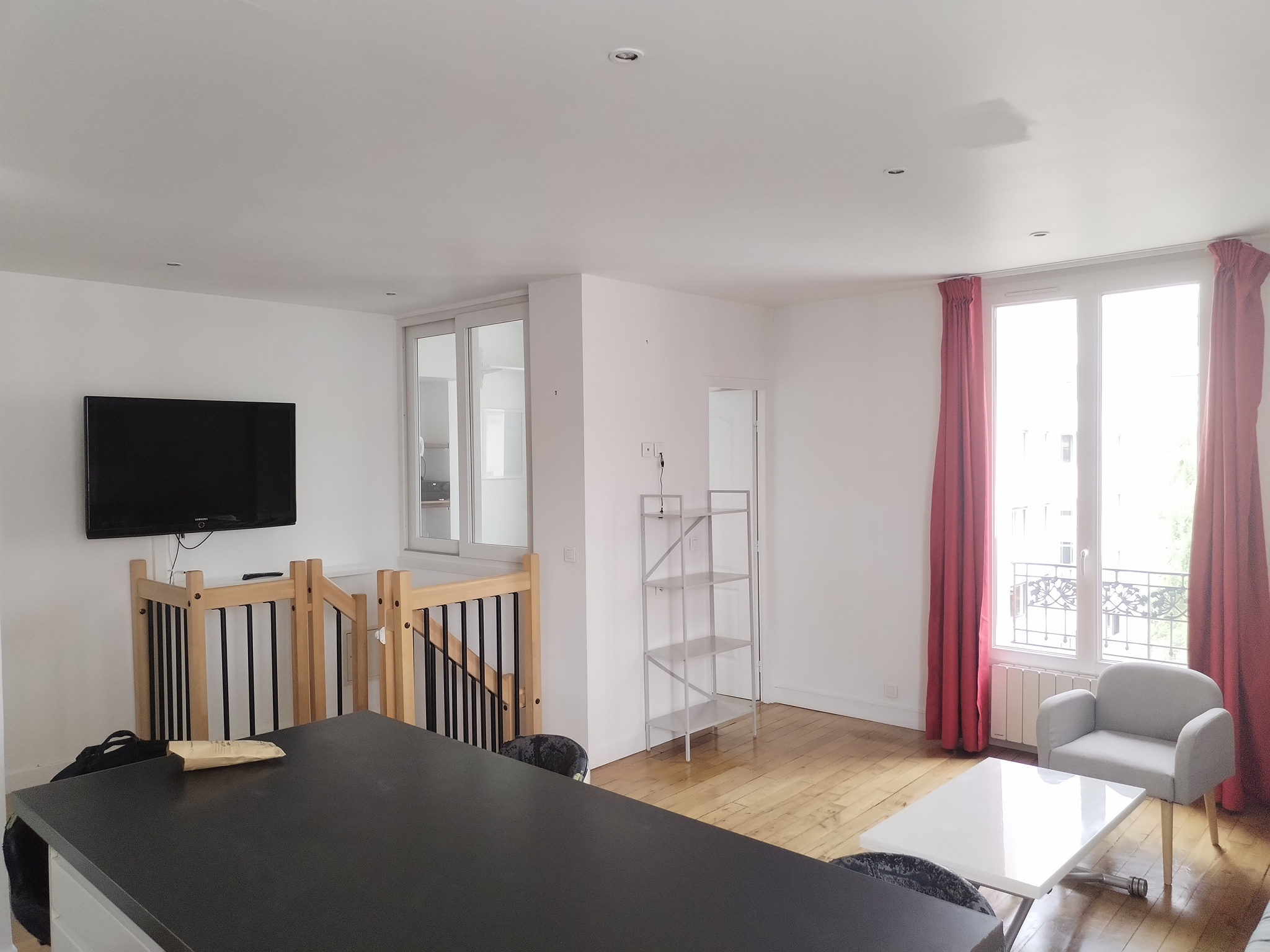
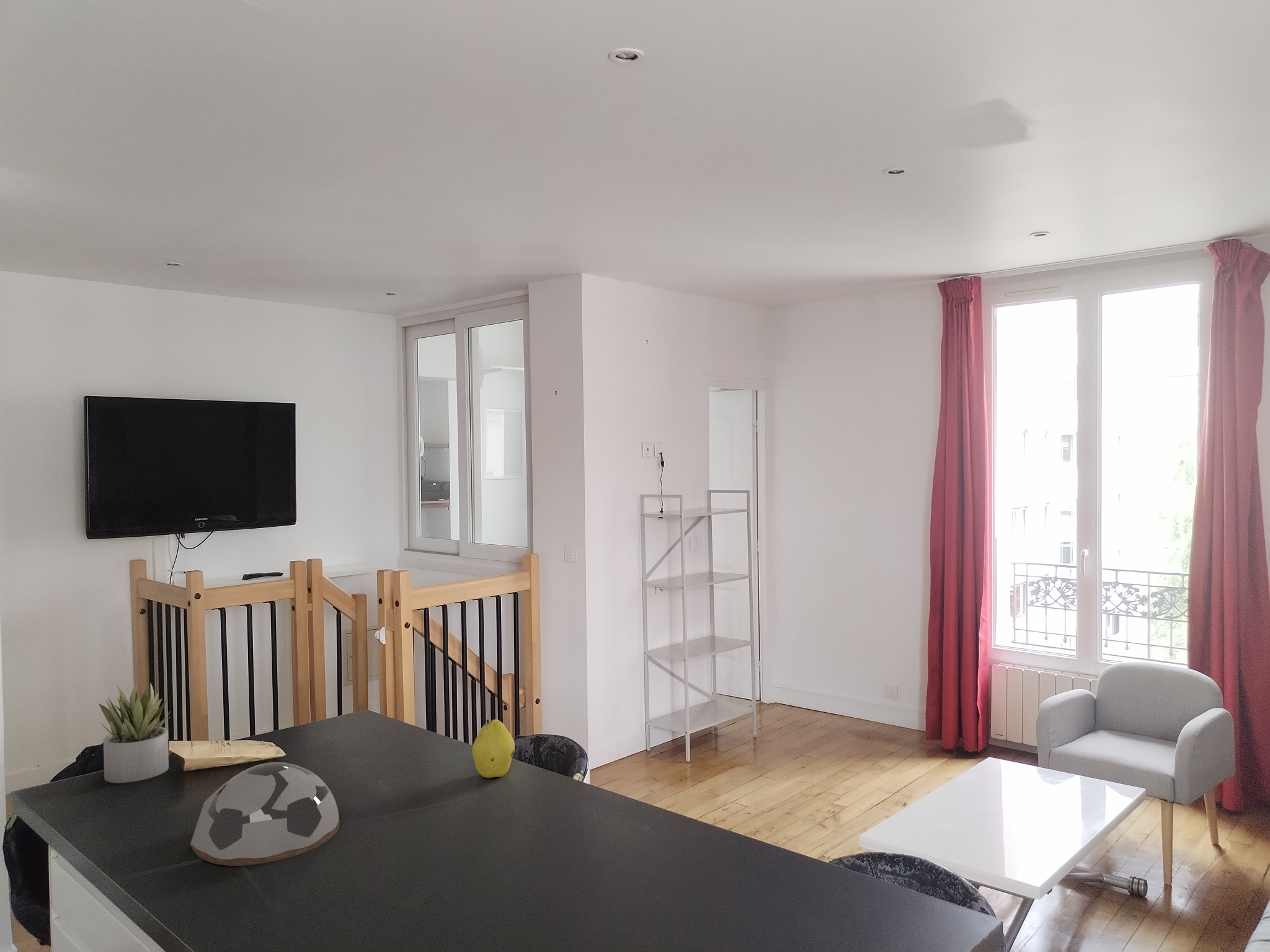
+ fruit [471,719,515,778]
+ decorative bowl [190,762,340,866]
+ succulent plant [98,682,171,783]
